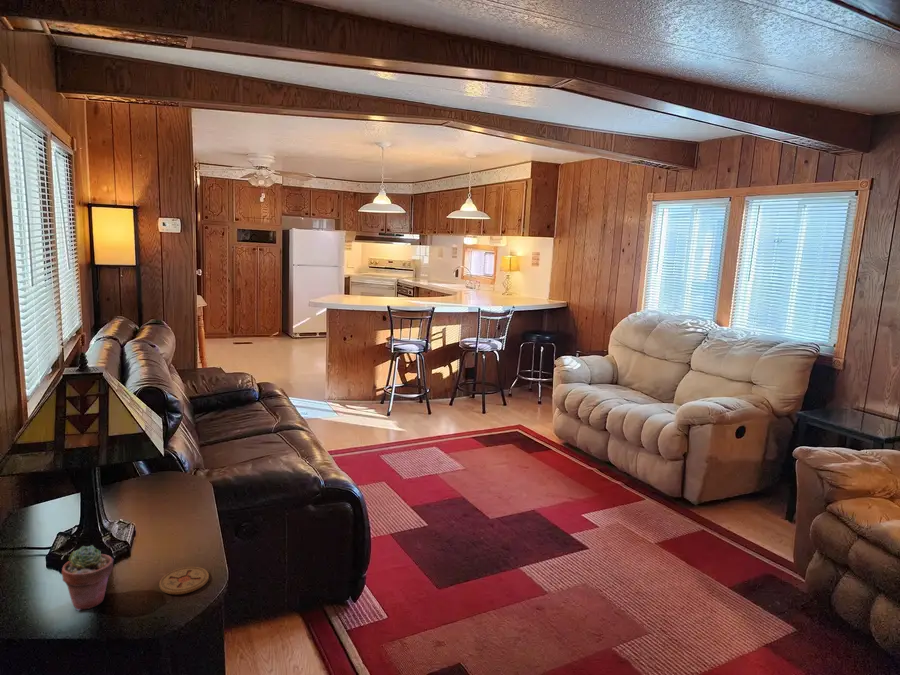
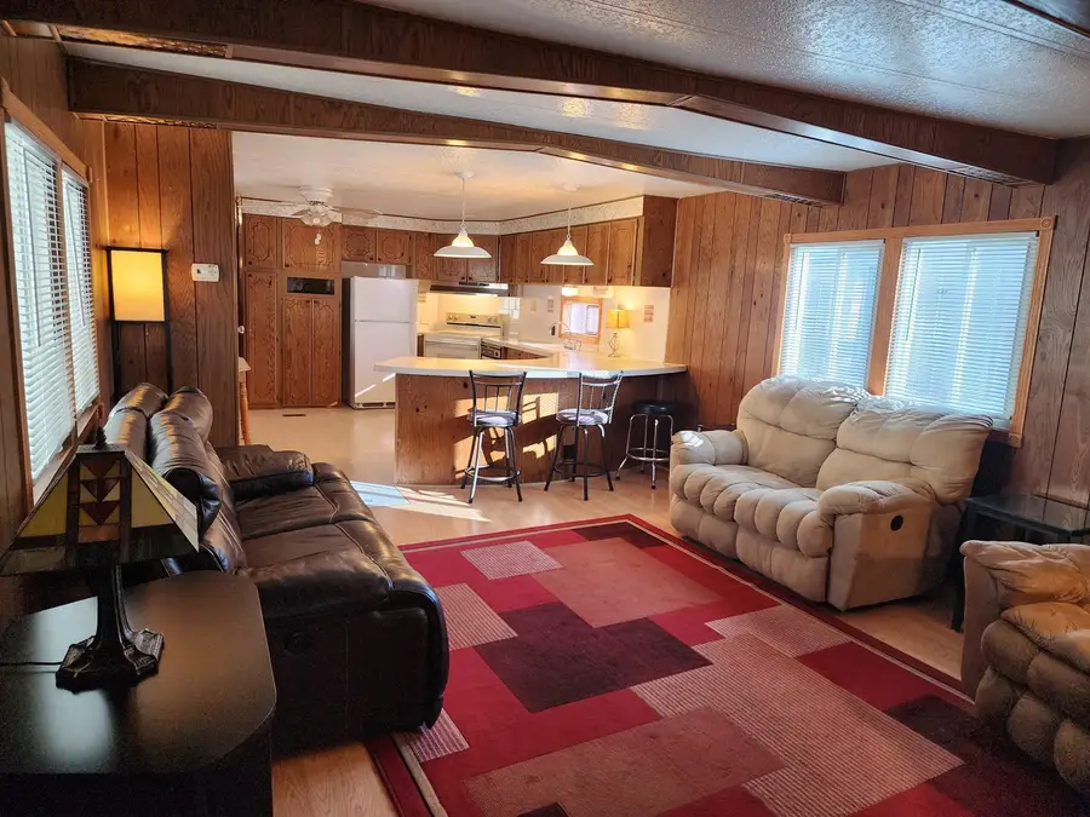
- potted succulent [61,544,115,612]
- coaster [158,566,210,595]
